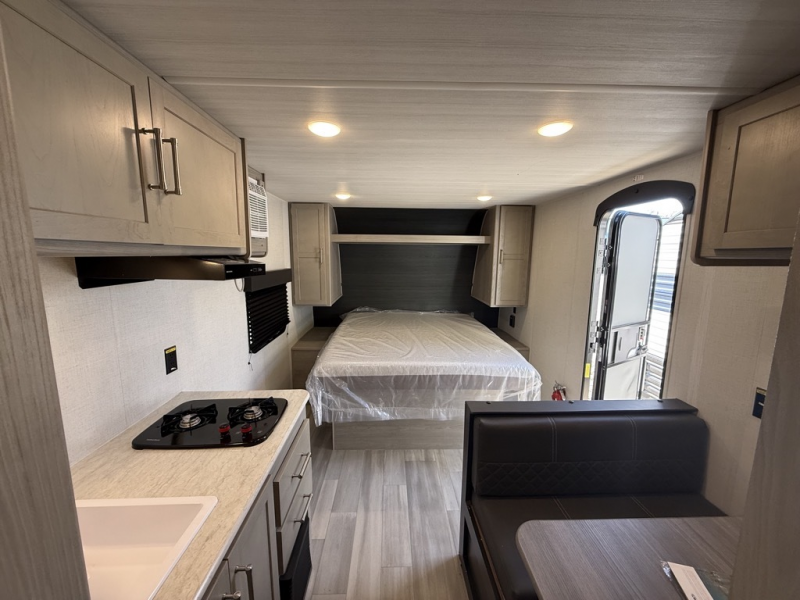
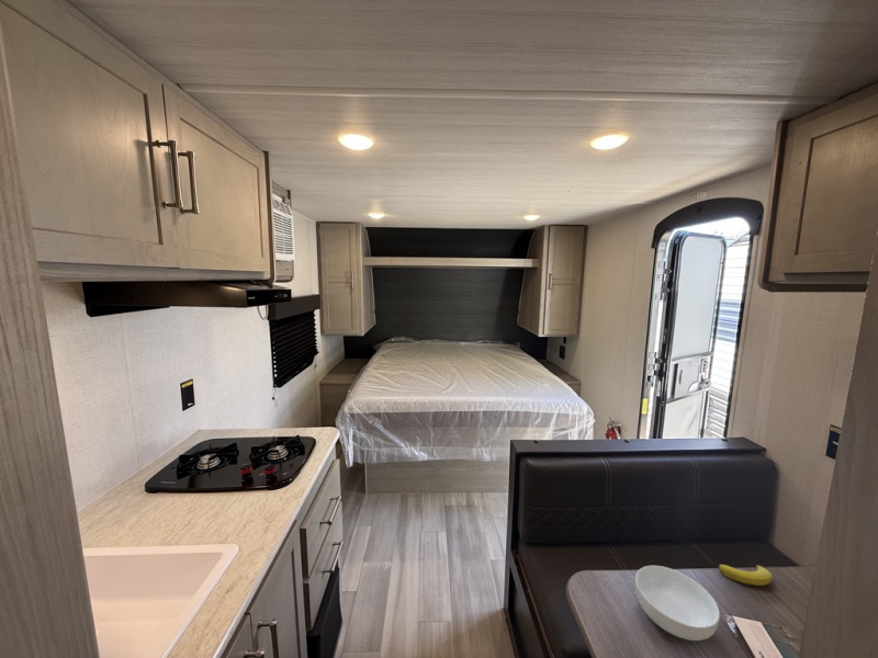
+ banana [718,564,773,587]
+ cereal bowl [634,565,721,642]
